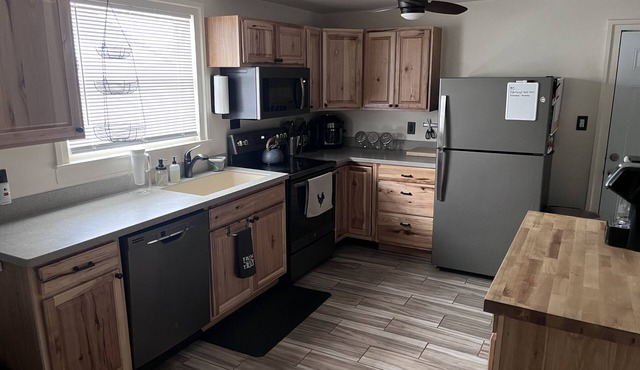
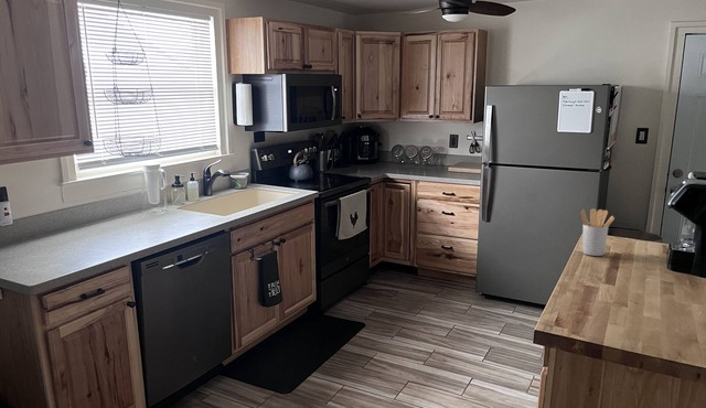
+ utensil holder [580,207,616,257]
